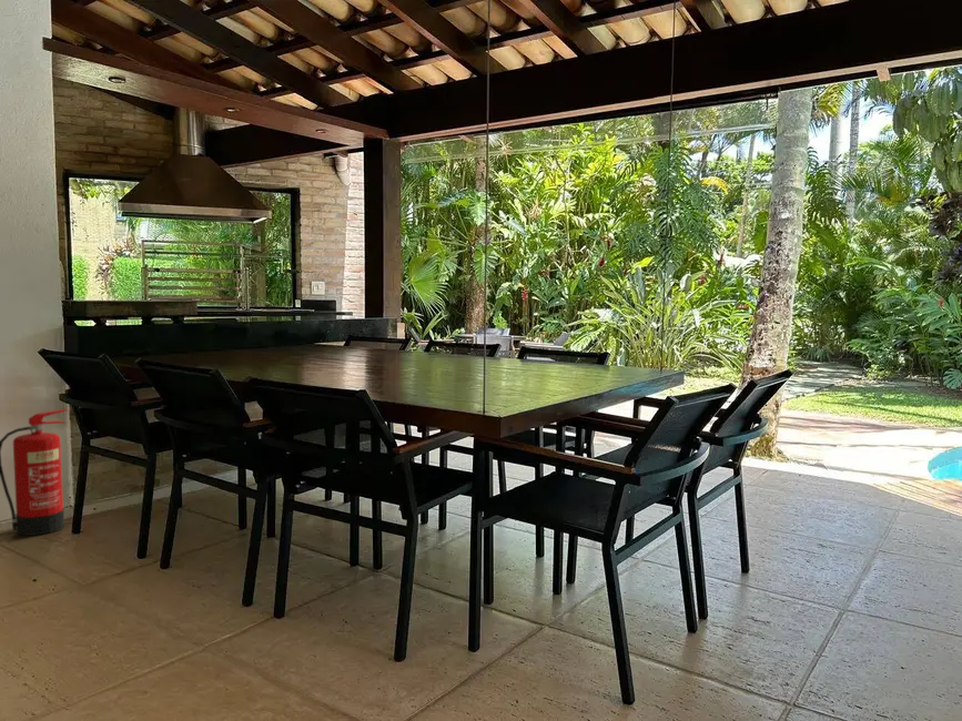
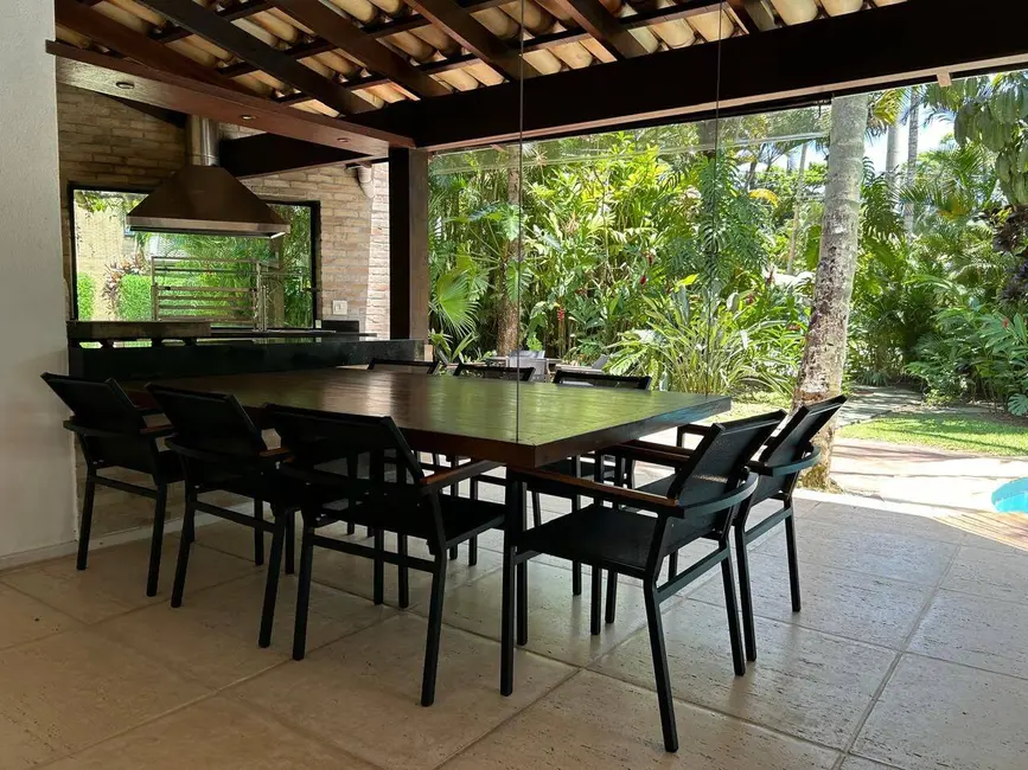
- fire extinguisher [0,408,70,537]
